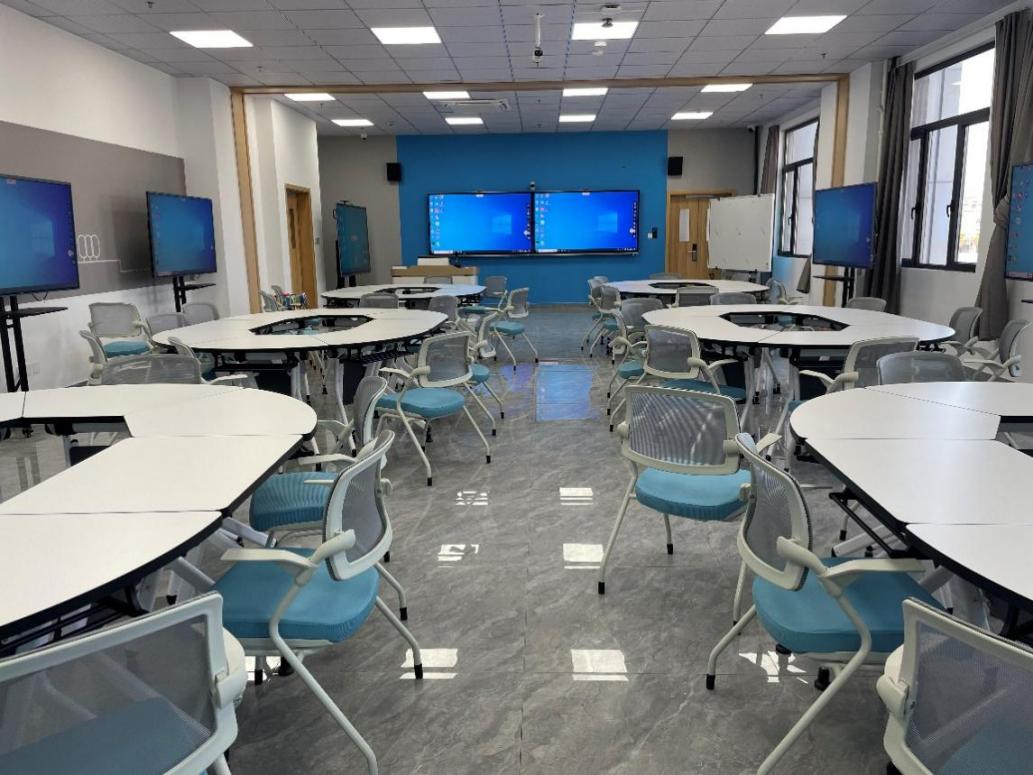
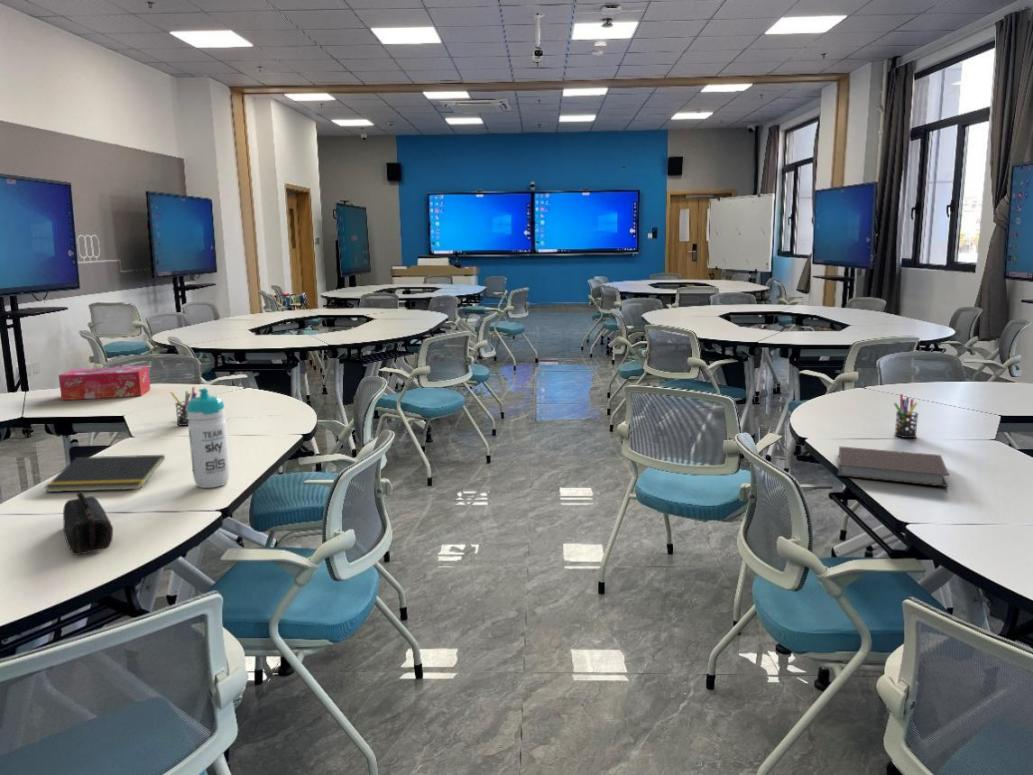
+ pen holder [893,393,919,439]
+ pen holder [169,386,198,427]
+ pencil case [62,491,114,556]
+ water bottle [186,387,231,489]
+ notebook [837,445,950,488]
+ tissue box [57,365,151,401]
+ notepad [44,454,166,493]
